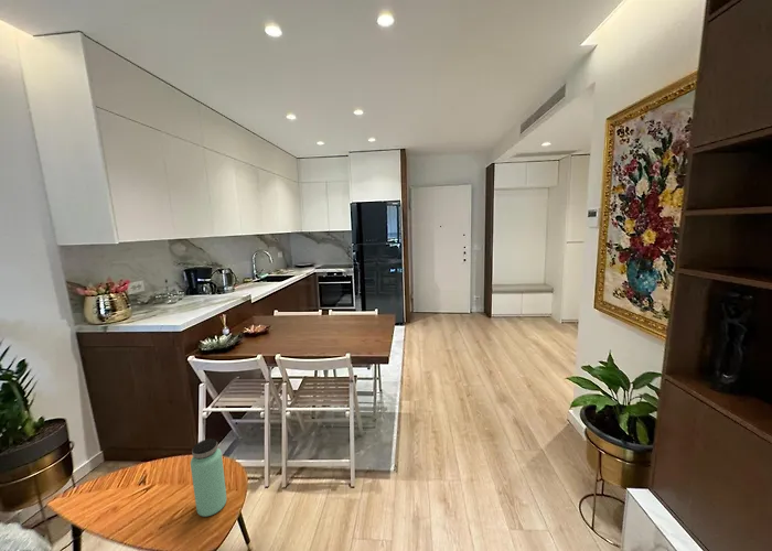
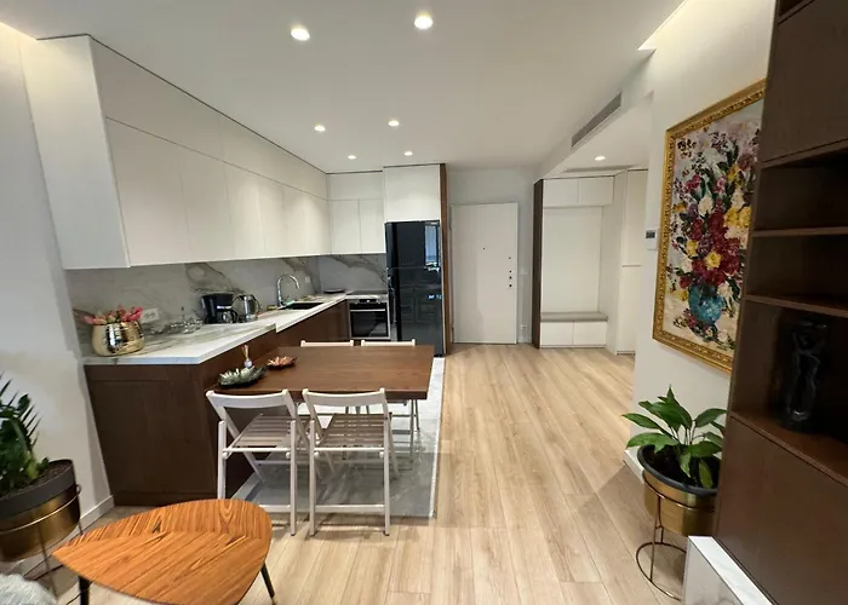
- bottle [190,437,227,518]
